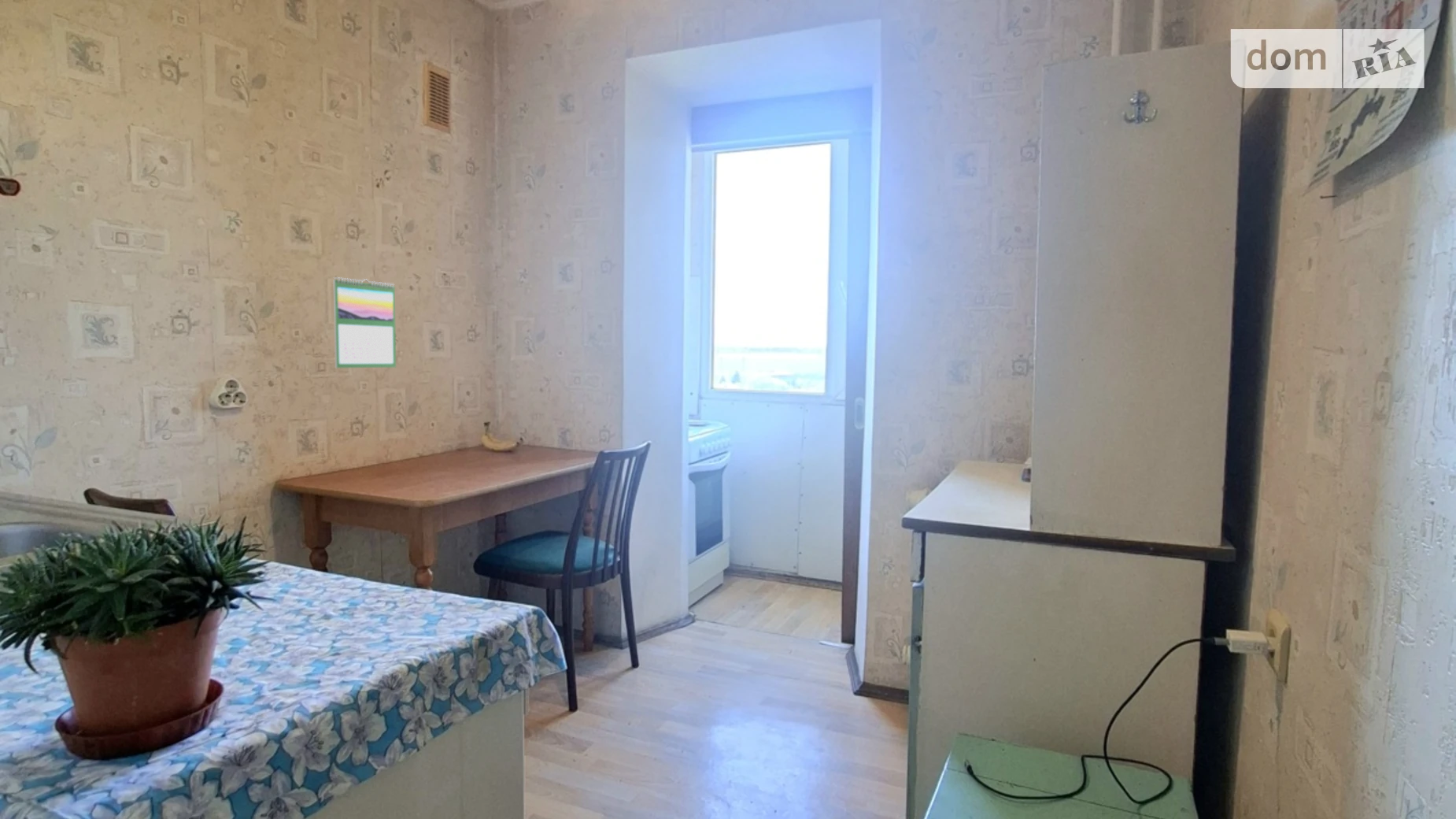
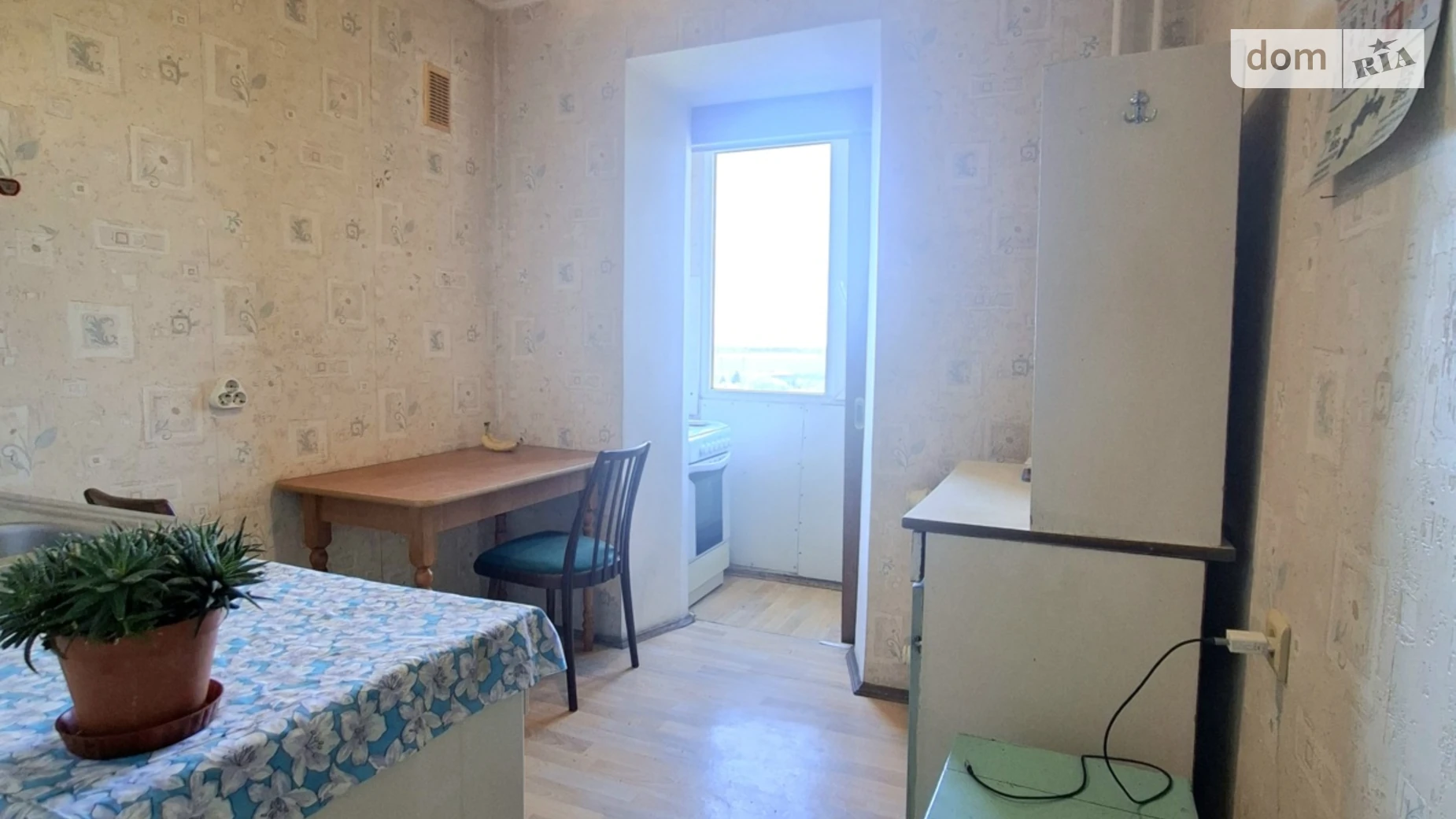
- calendar [332,276,397,369]
